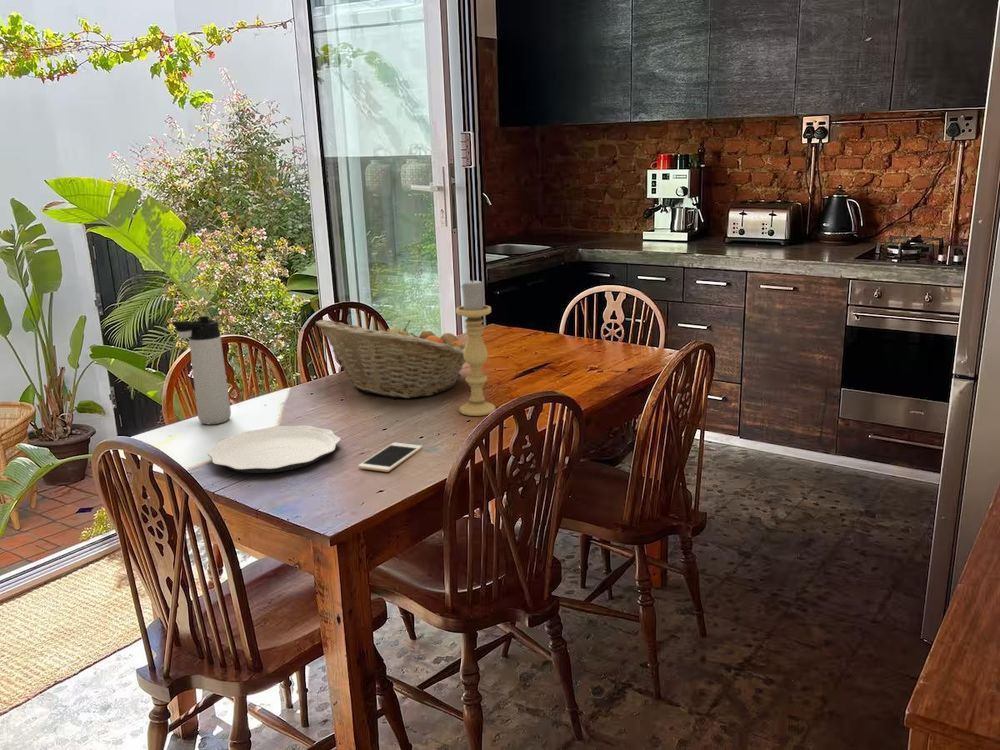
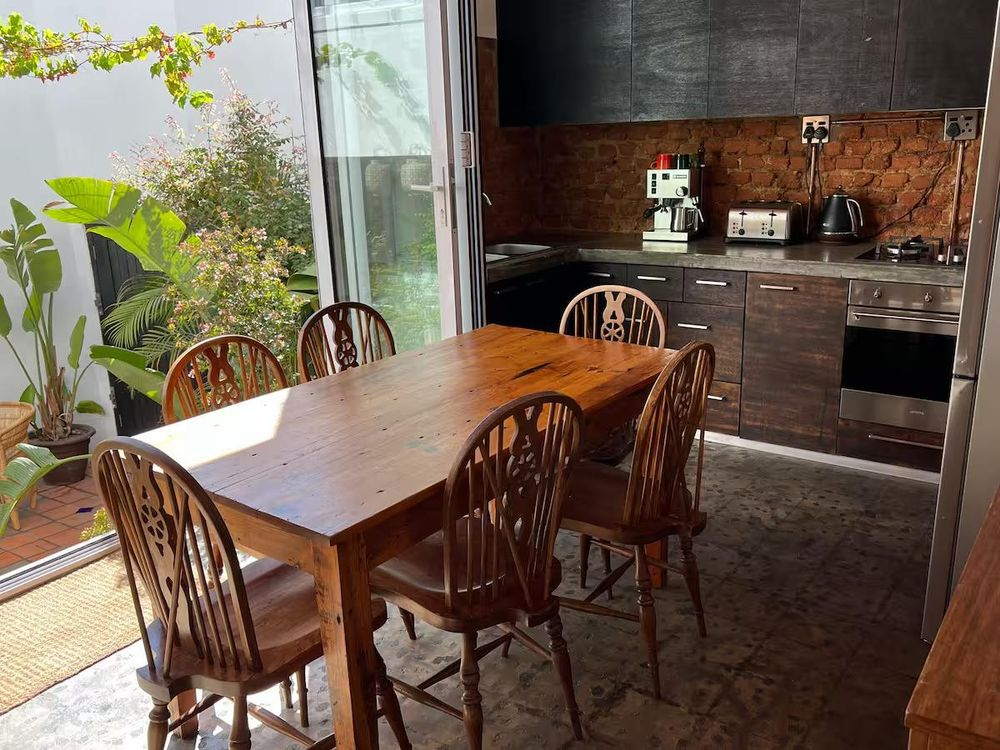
- cell phone [357,442,423,473]
- candle holder [455,278,496,417]
- thermos bottle [171,315,232,425]
- plate [207,424,342,474]
- fruit basket [315,319,466,399]
